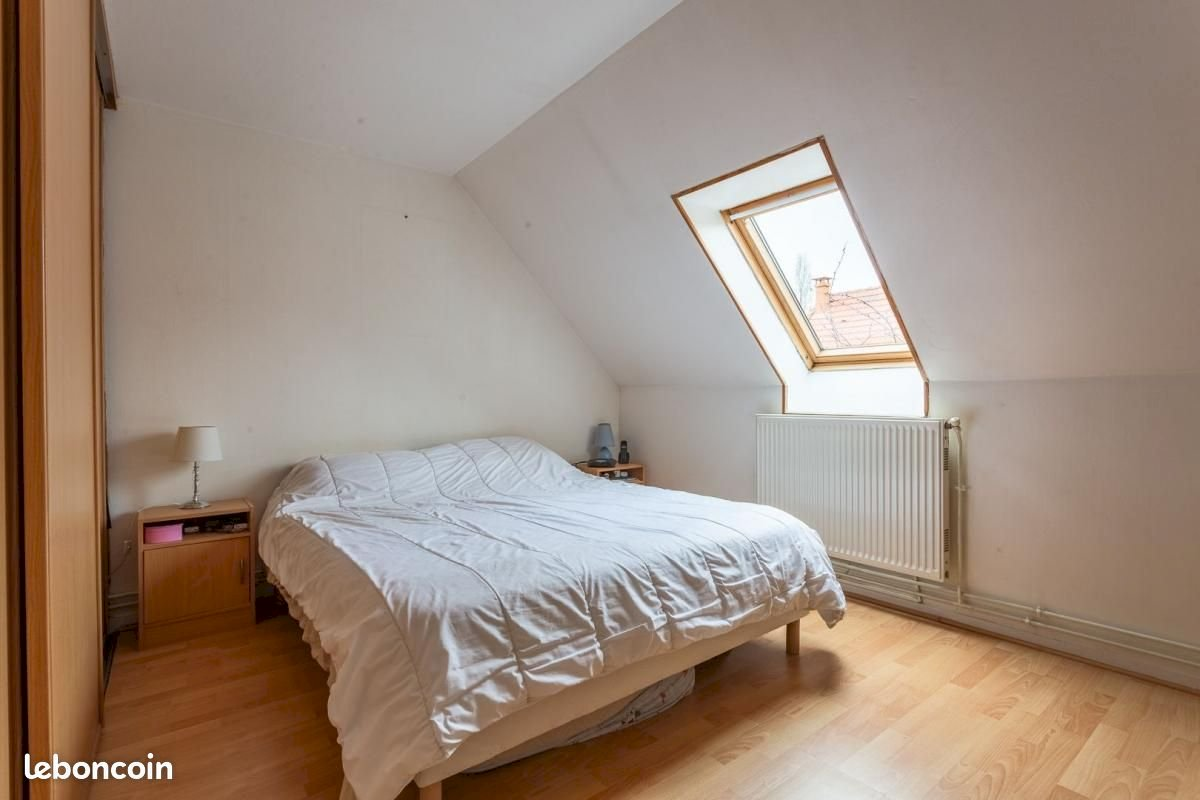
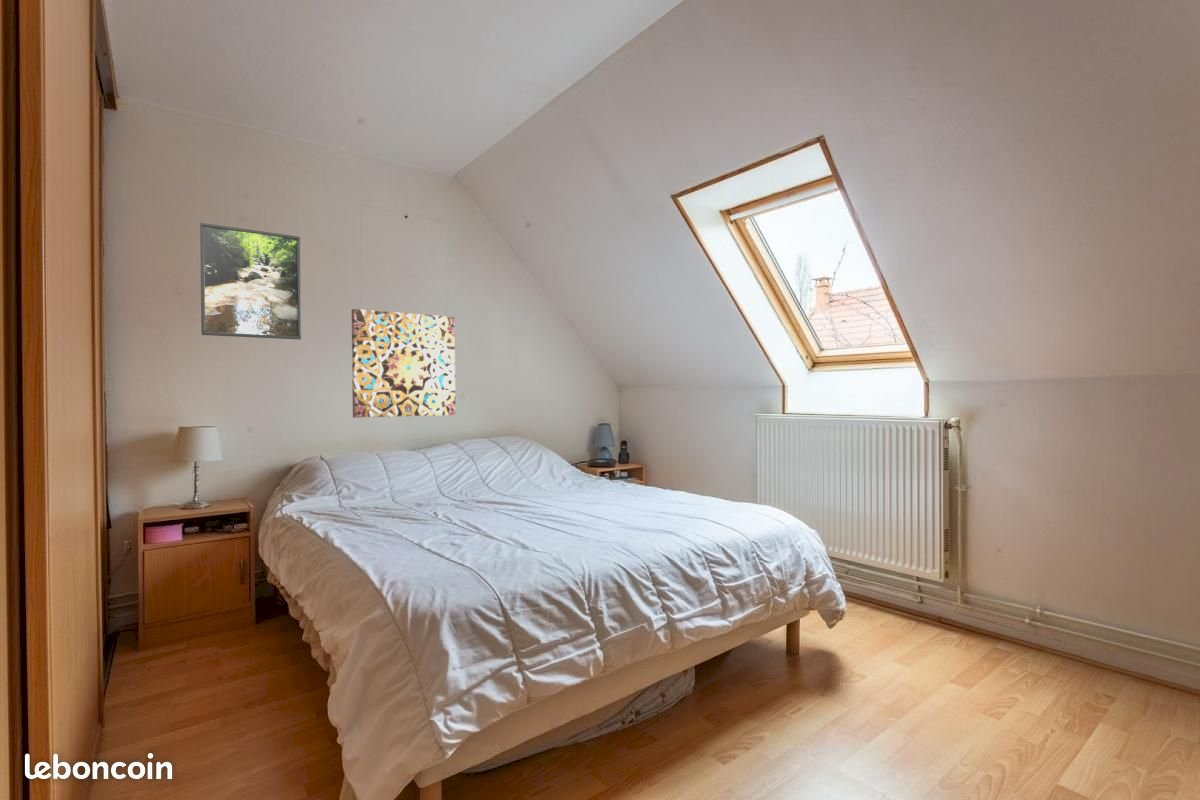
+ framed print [199,222,302,341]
+ wall art [351,308,457,419]
